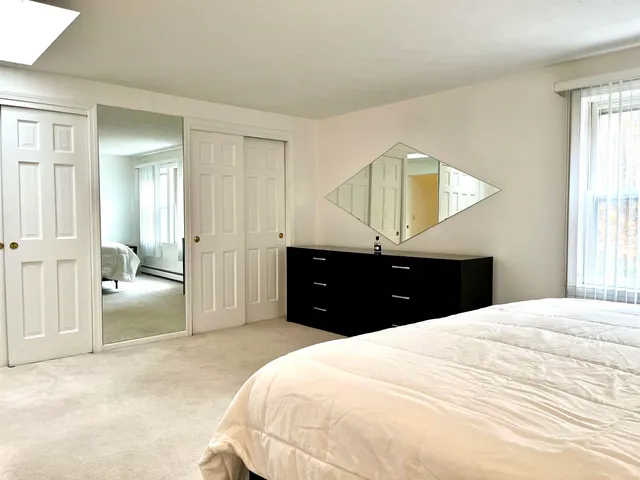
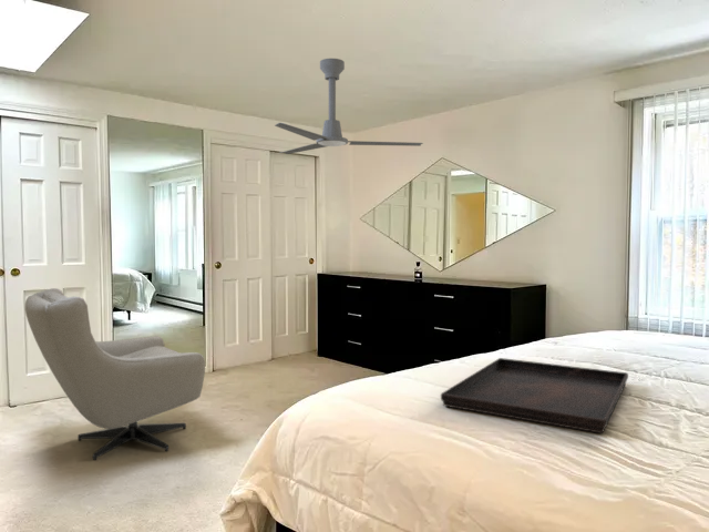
+ ceiling fan [274,58,424,155]
+ armchair [24,287,206,461]
+ serving tray [440,357,629,434]
